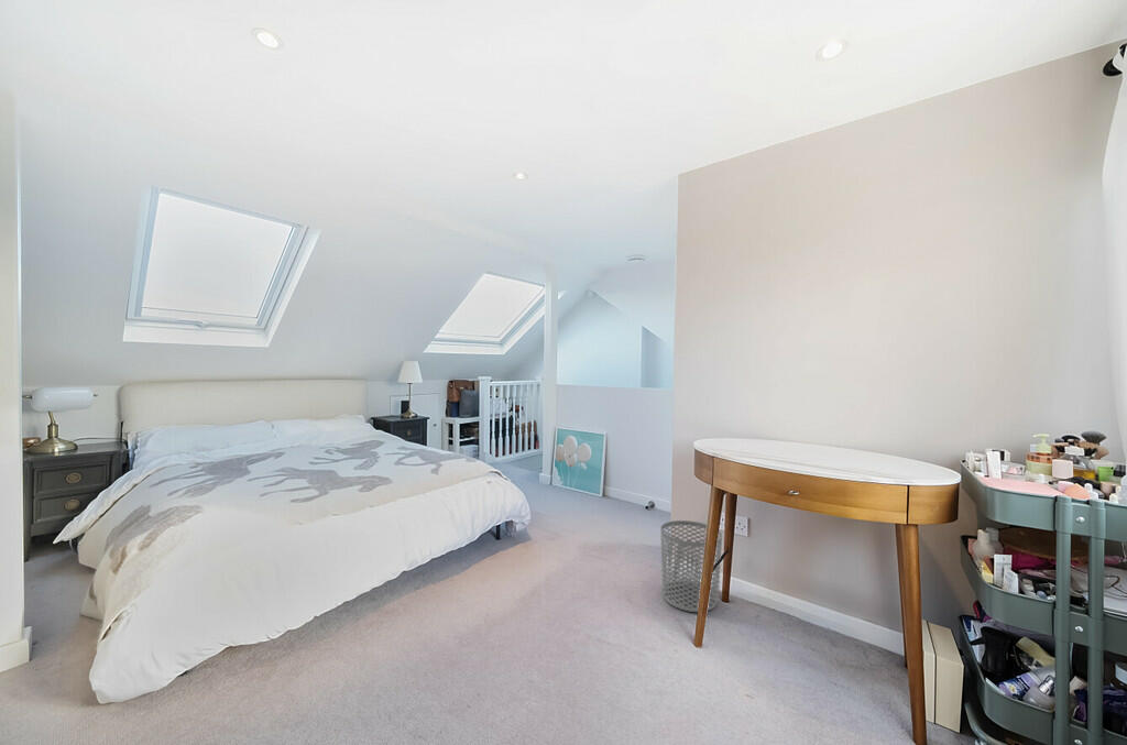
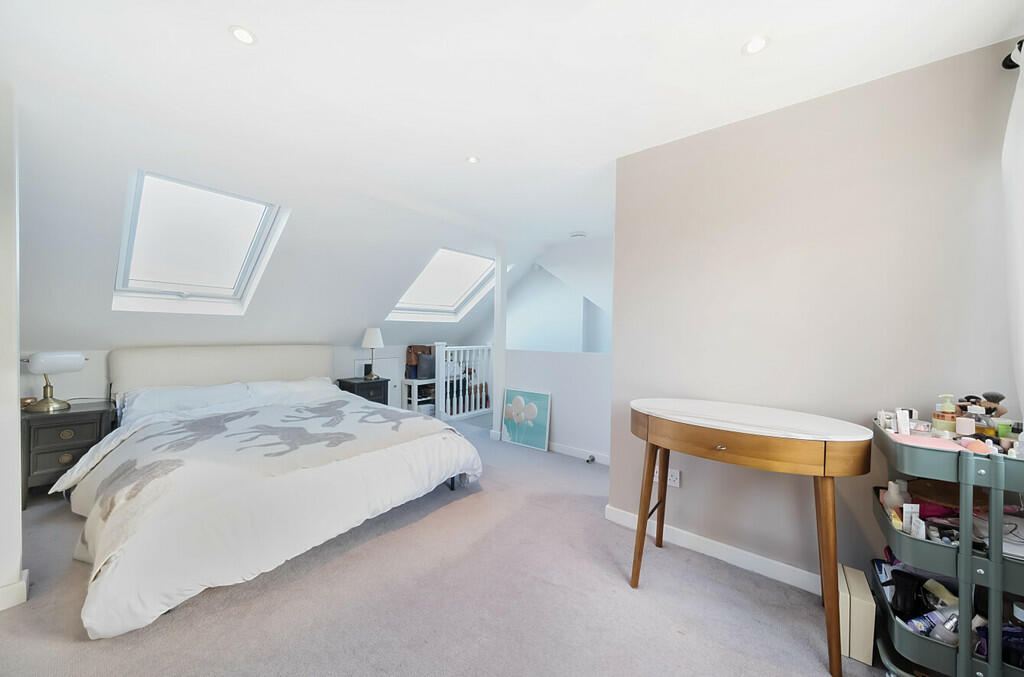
- waste bin [659,519,723,613]
